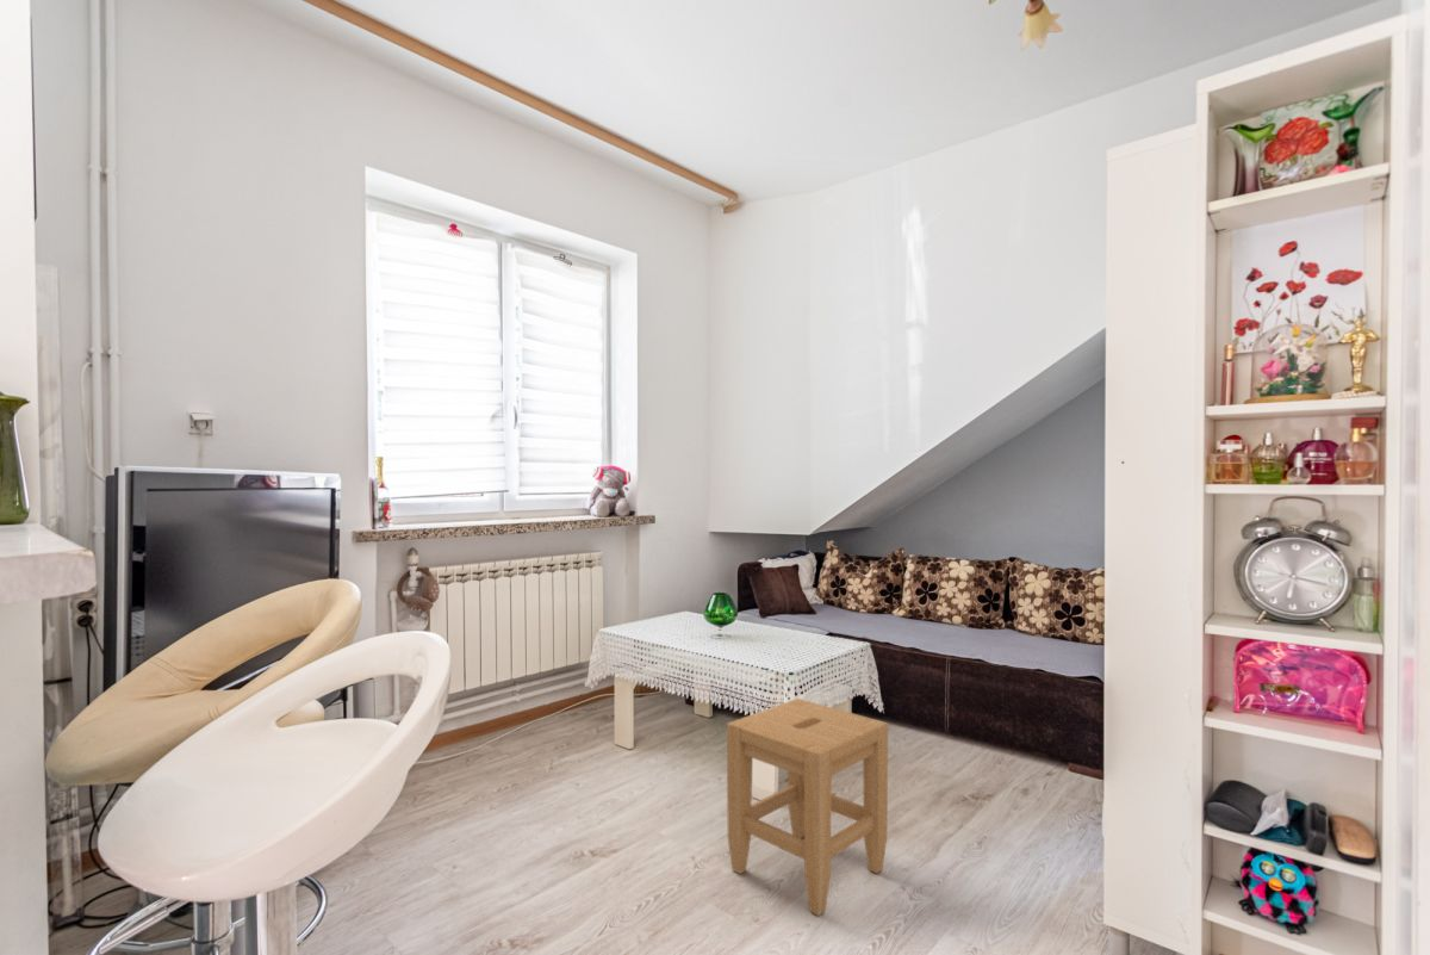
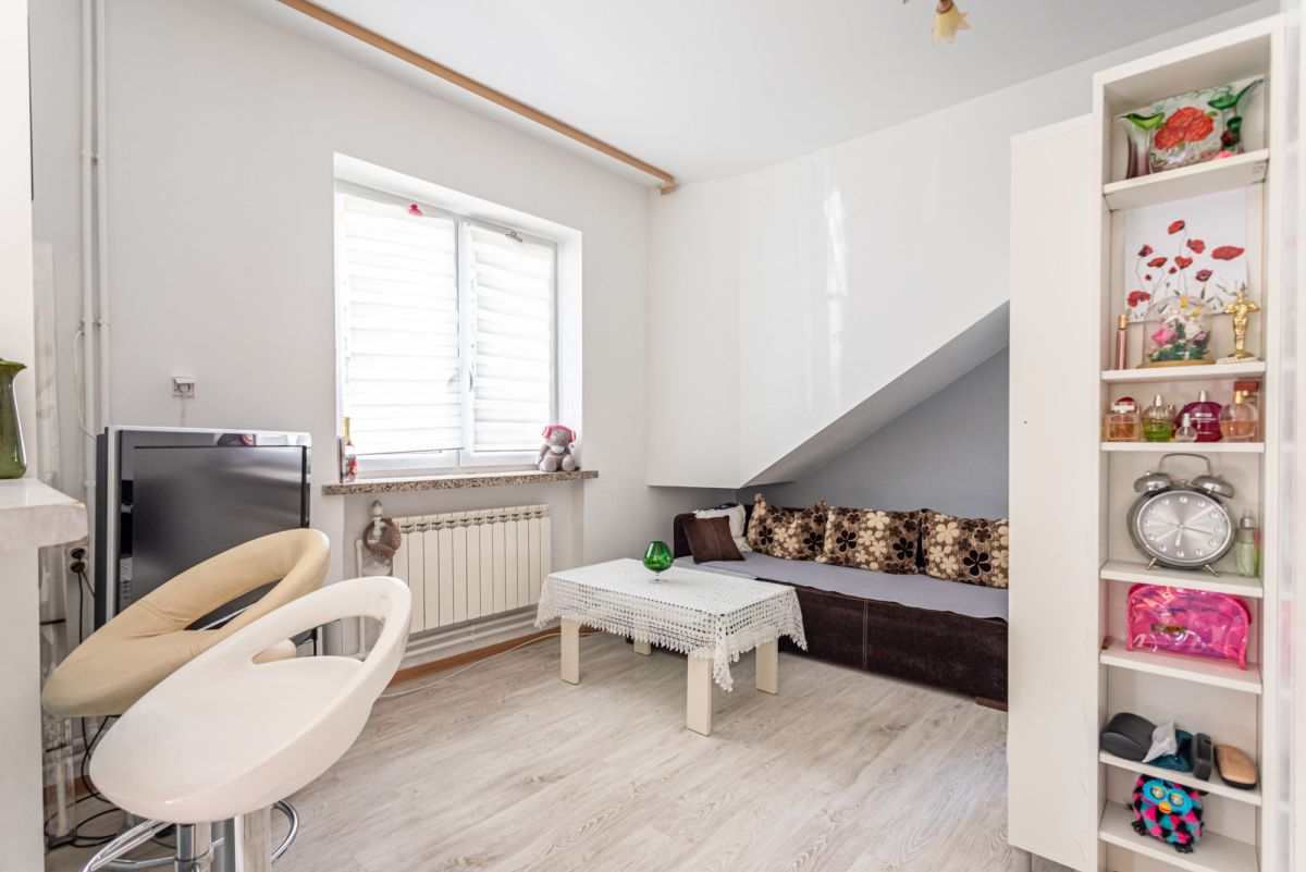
- stool [726,697,889,917]
